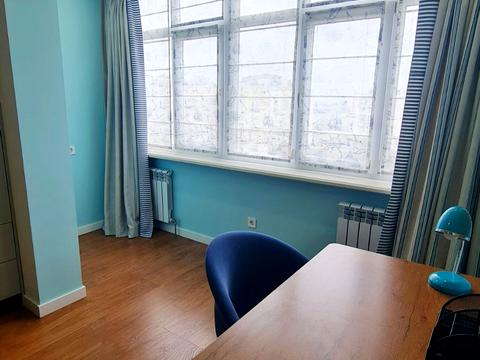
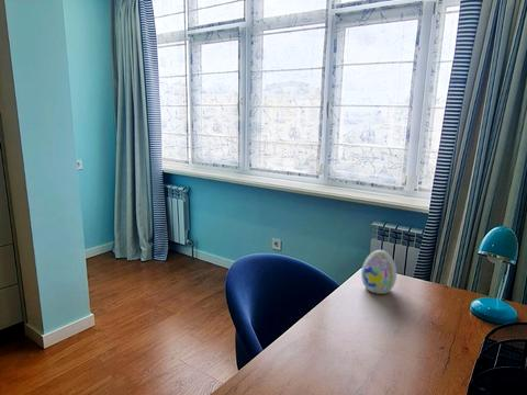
+ decorative egg [360,249,397,295]
